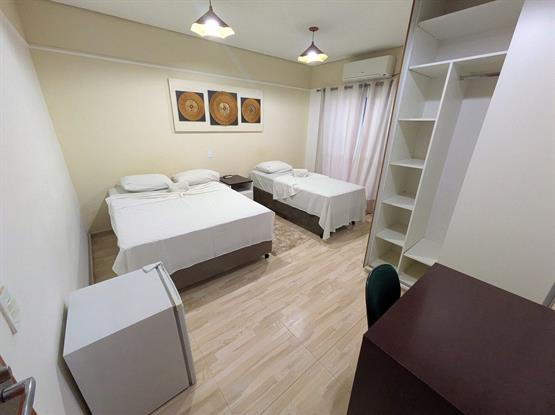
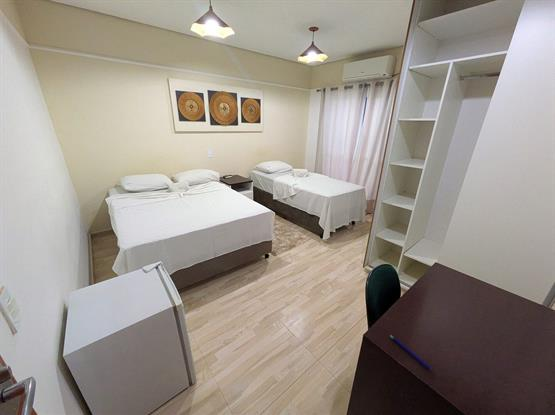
+ pen [388,334,432,371]
